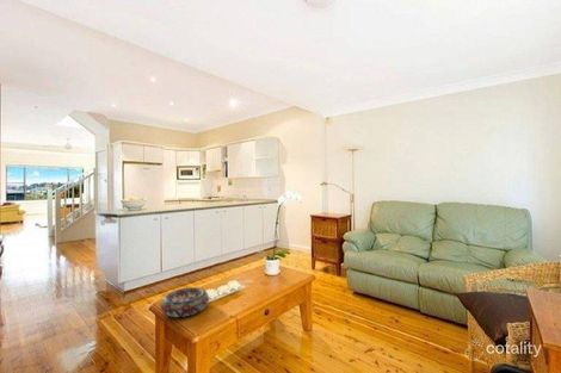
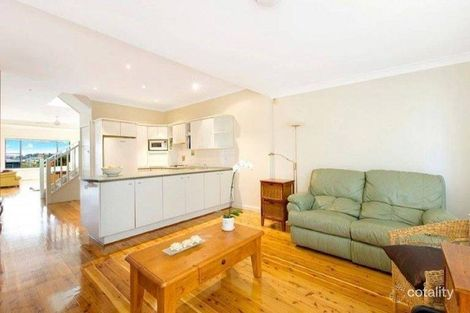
- decorative bowl [160,286,210,318]
